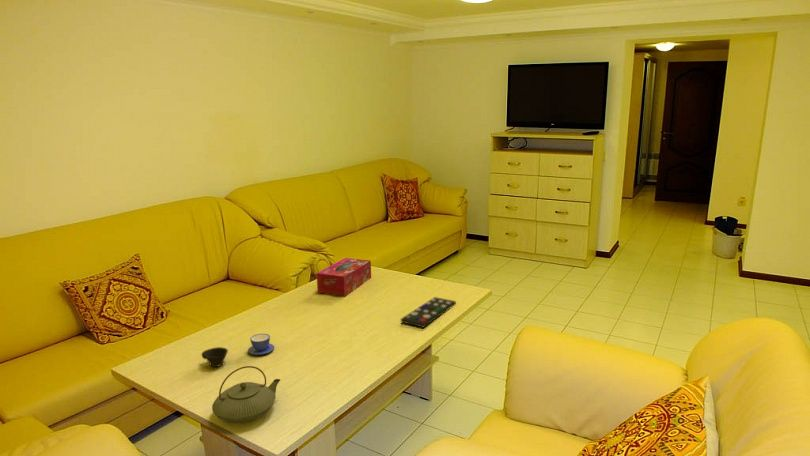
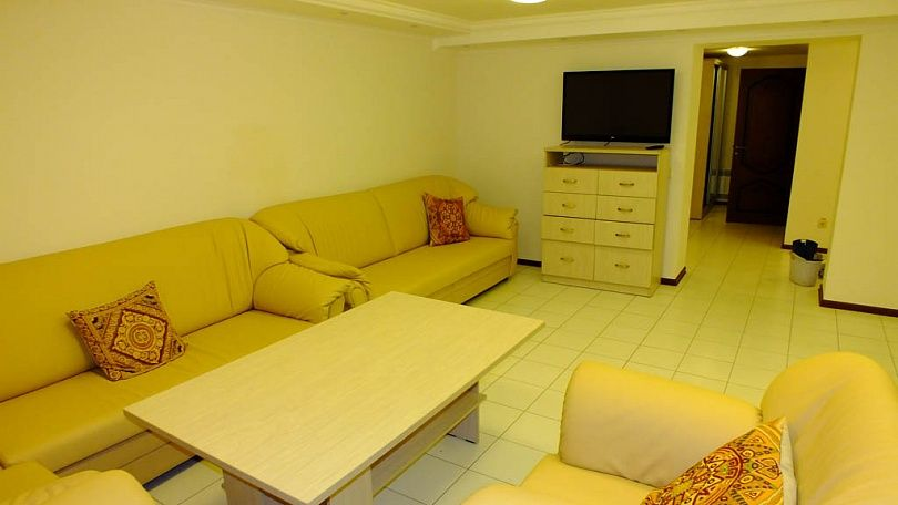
- teapot [211,365,281,424]
- remote control [400,296,457,328]
- cup [201,346,229,368]
- tissue box [316,257,372,297]
- teacup [247,333,275,356]
